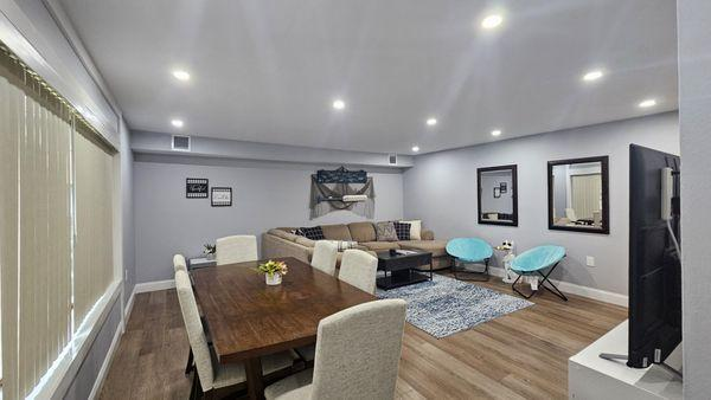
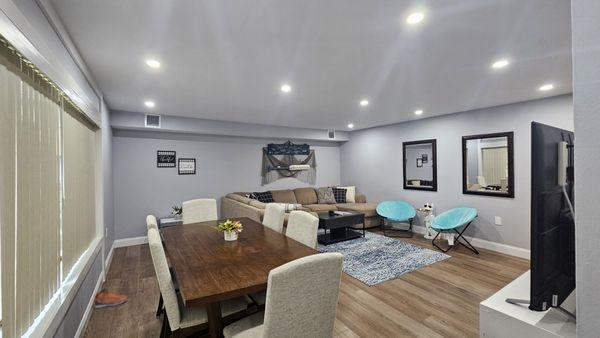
+ sneaker [93,287,129,309]
